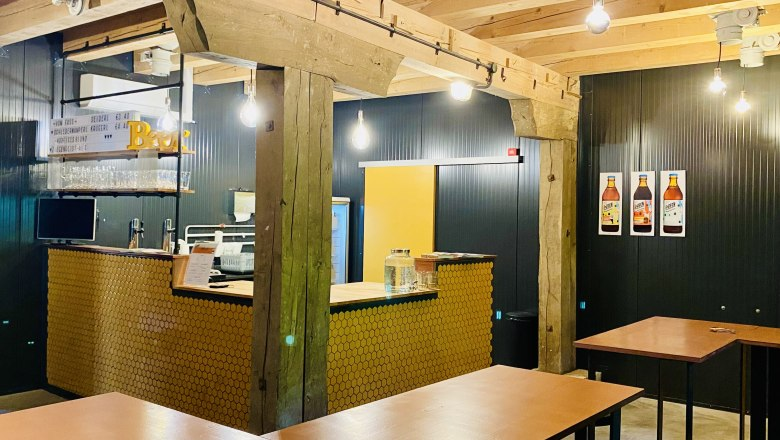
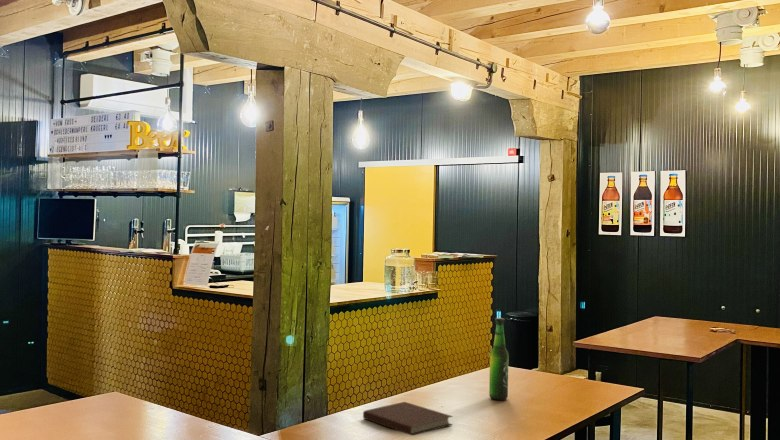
+ beer bottle [488,317,510,401]
+ notebook [362,401,454,436]
